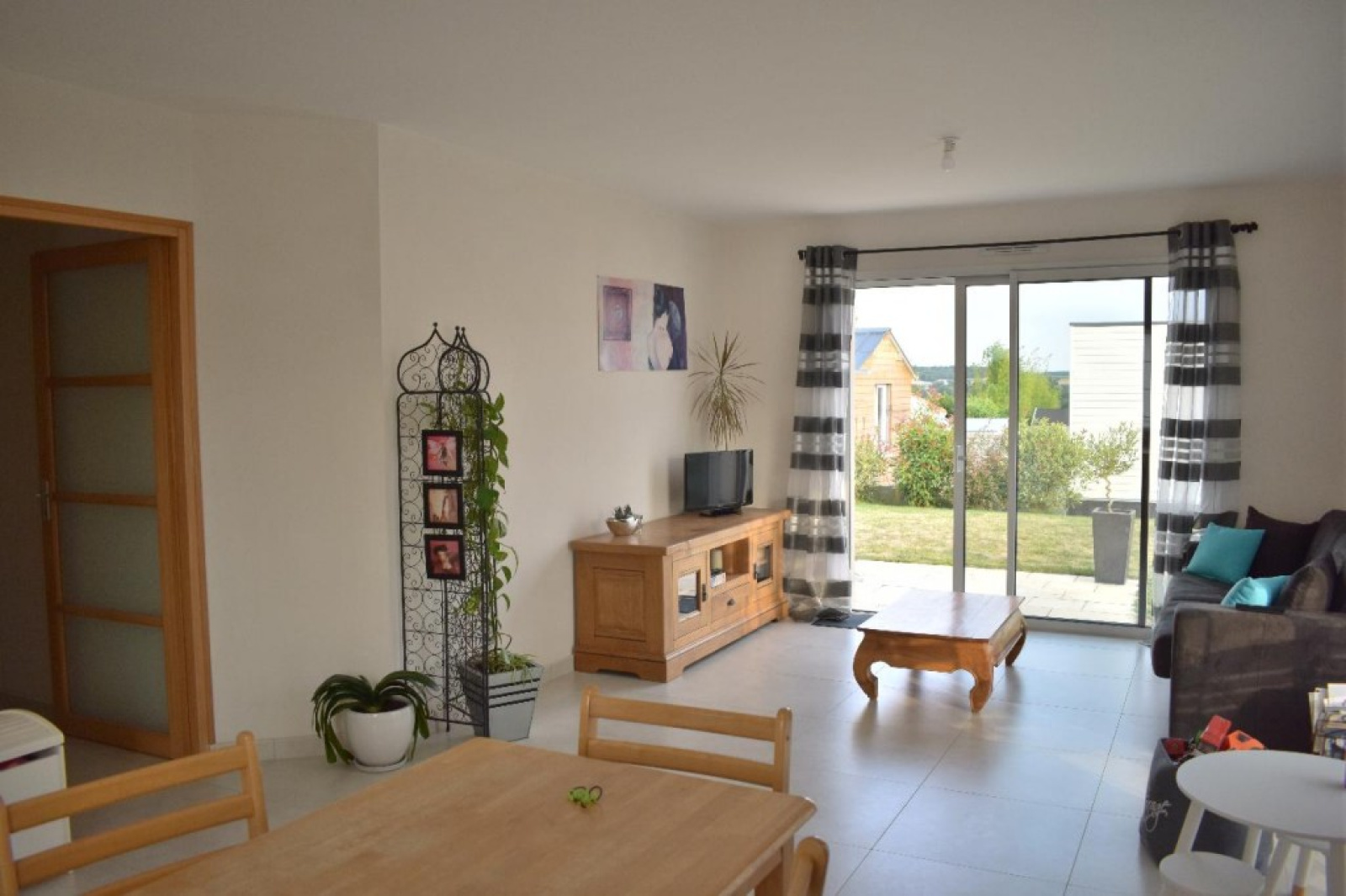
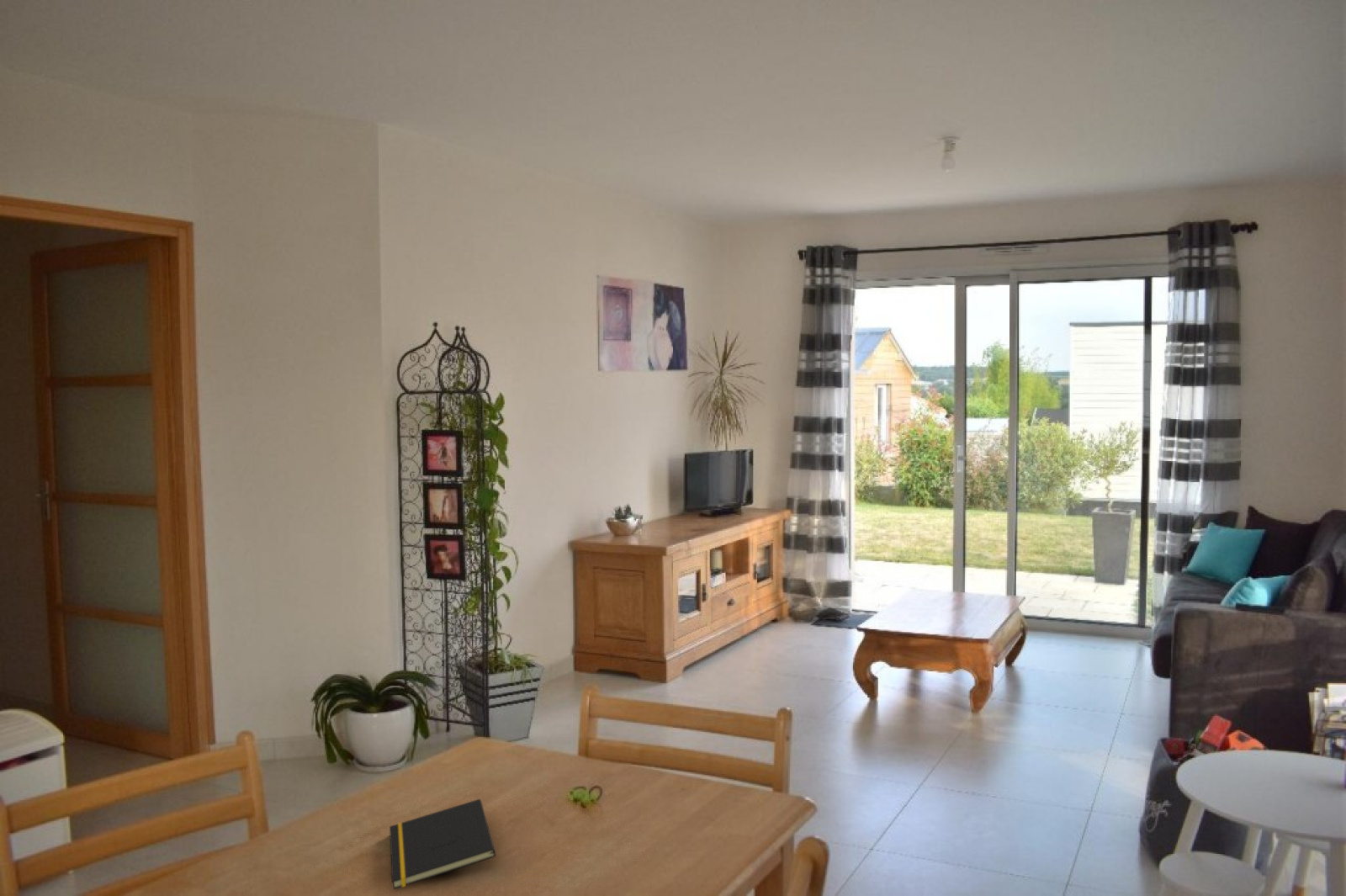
+ notepad [389,798,496,890]
